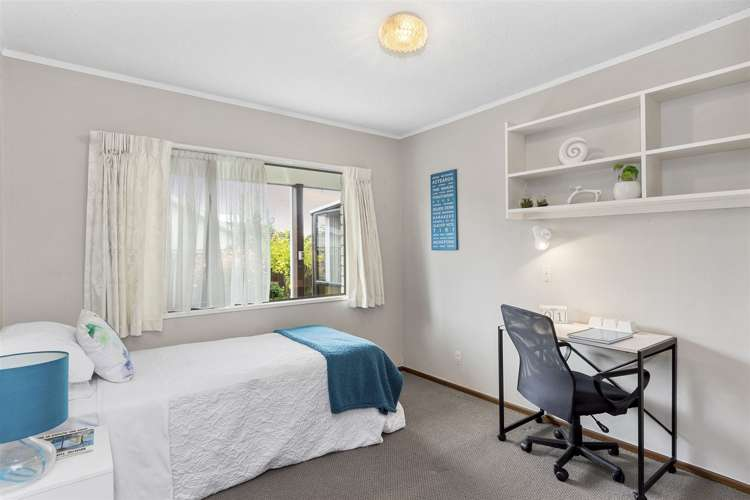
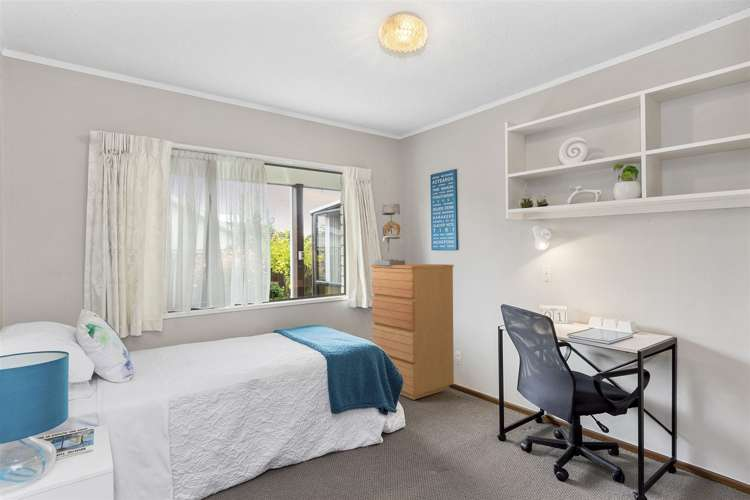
+ dresser [370,263,455,401]
+ table lamp [373,202,406,265]
